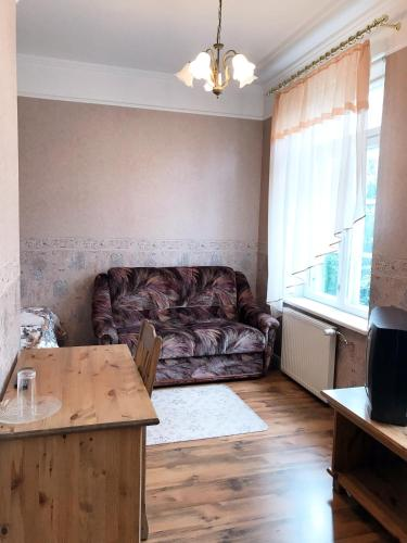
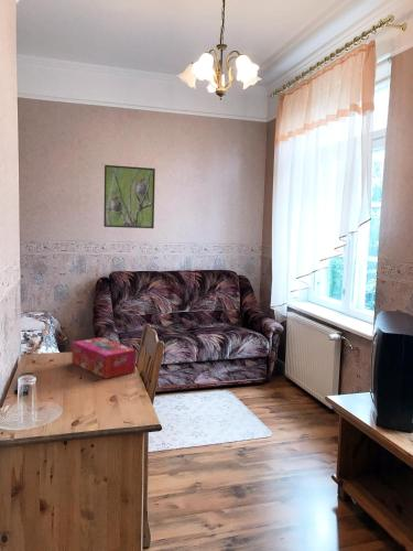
+ tissue box [70,336,137,380]
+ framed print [102,164,156,229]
